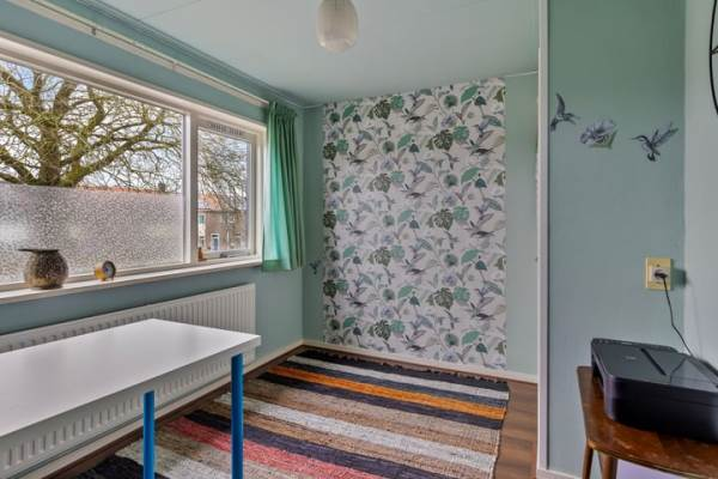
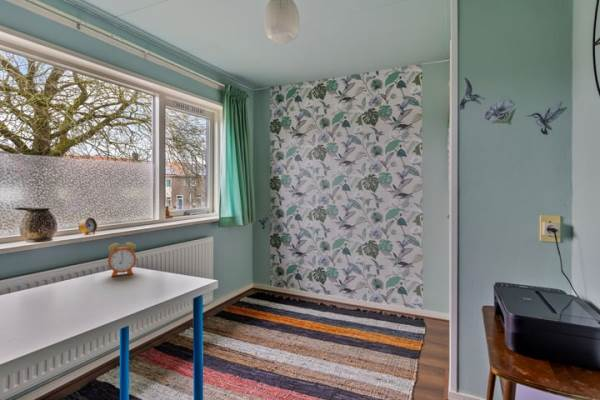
+ alarm clock [107,236,137,277]
